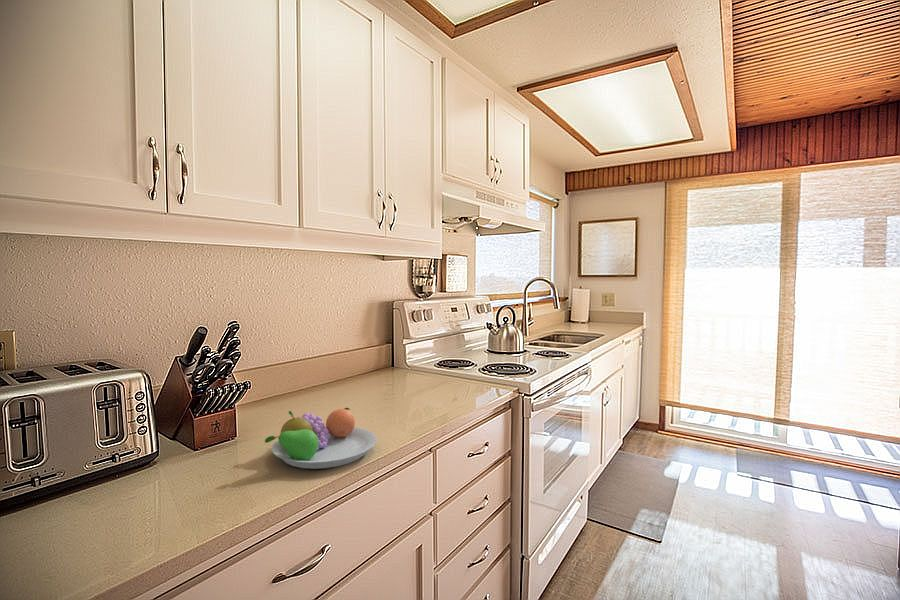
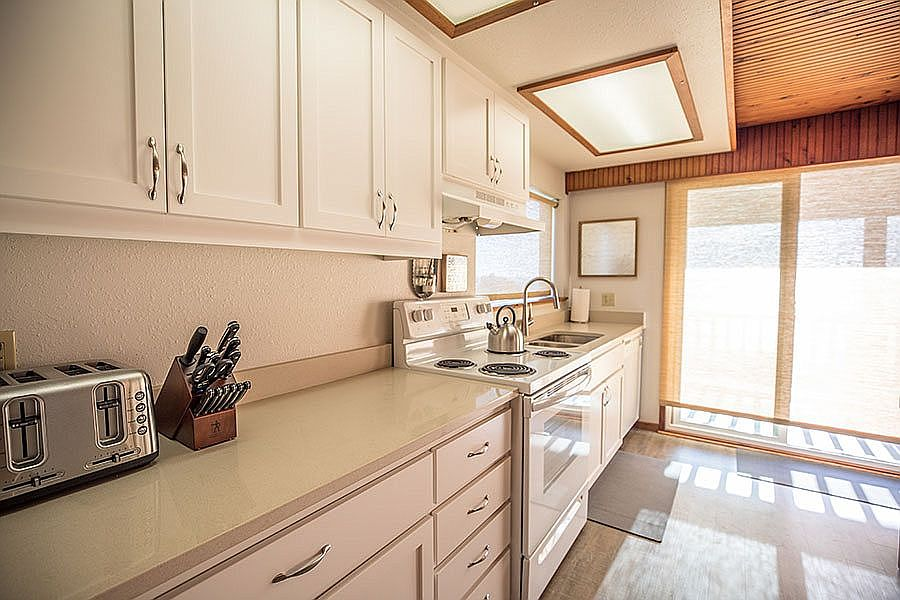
- fruit bowl [264,407,378,470]
